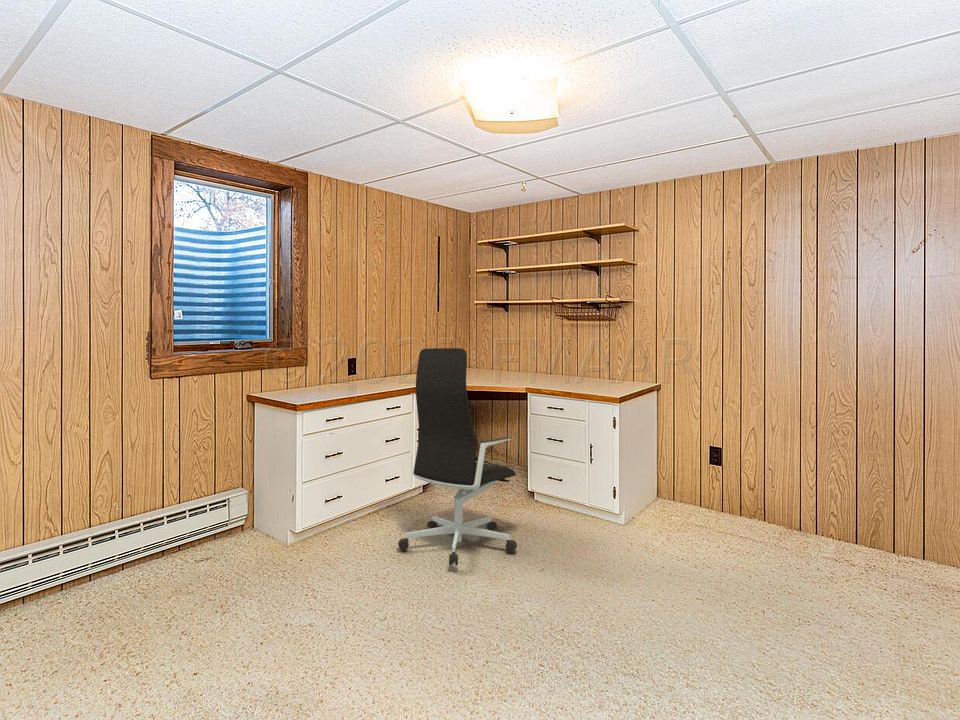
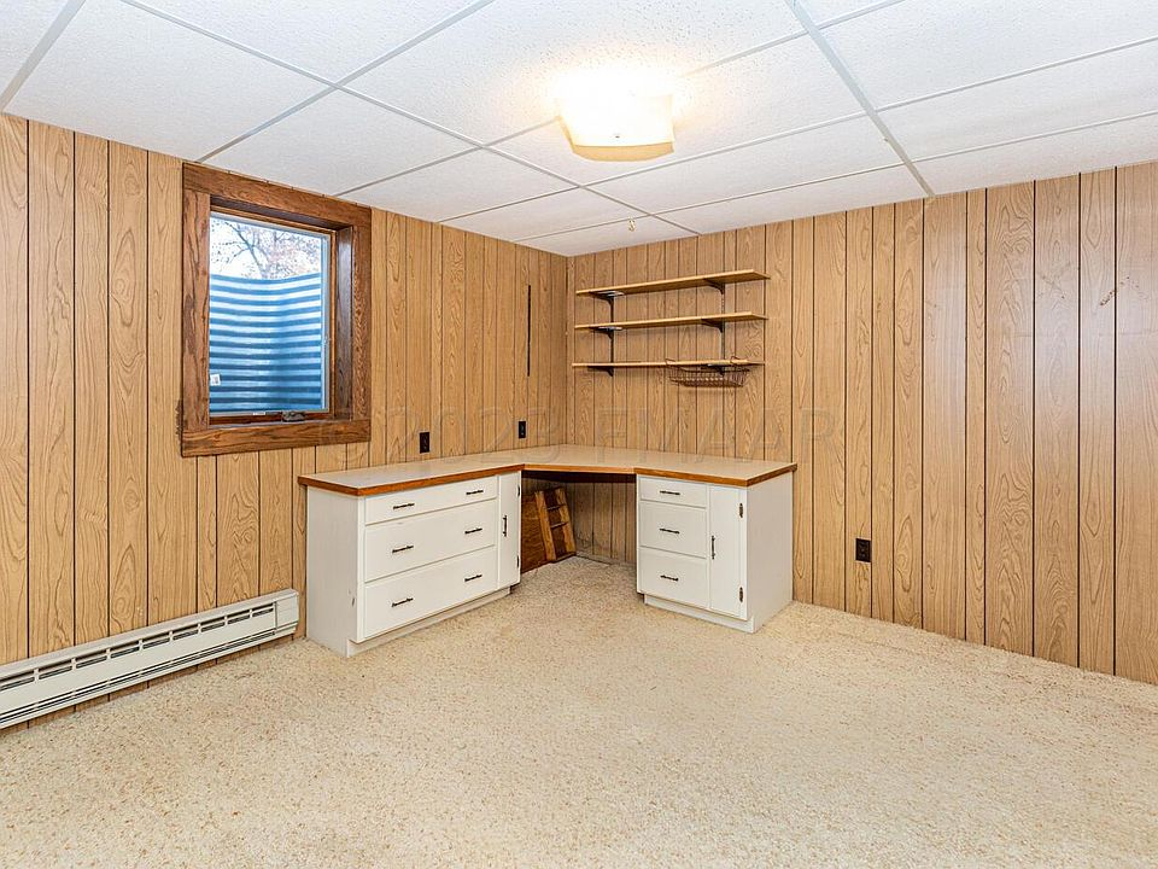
- office chair [397,347,518,567]
